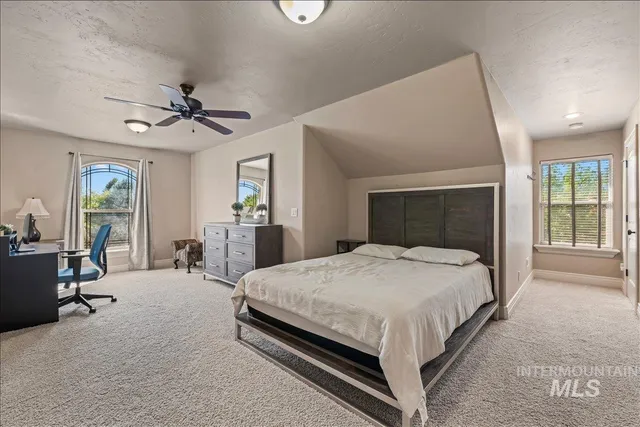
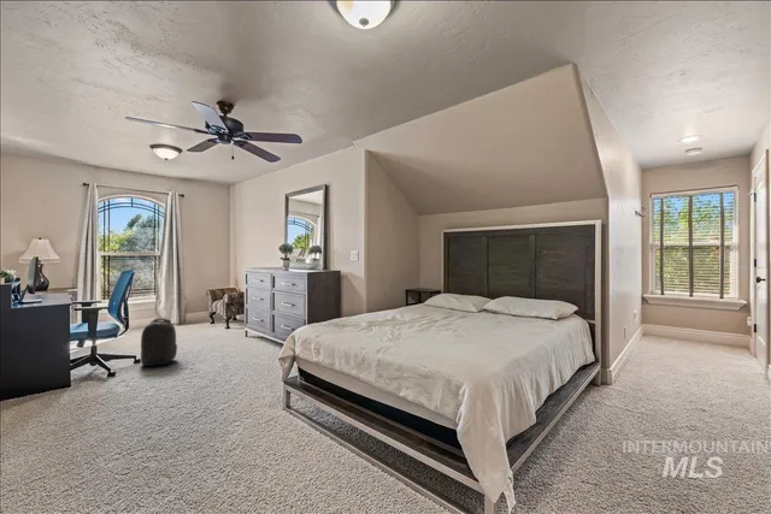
+ backpack [140,317,178,367]
